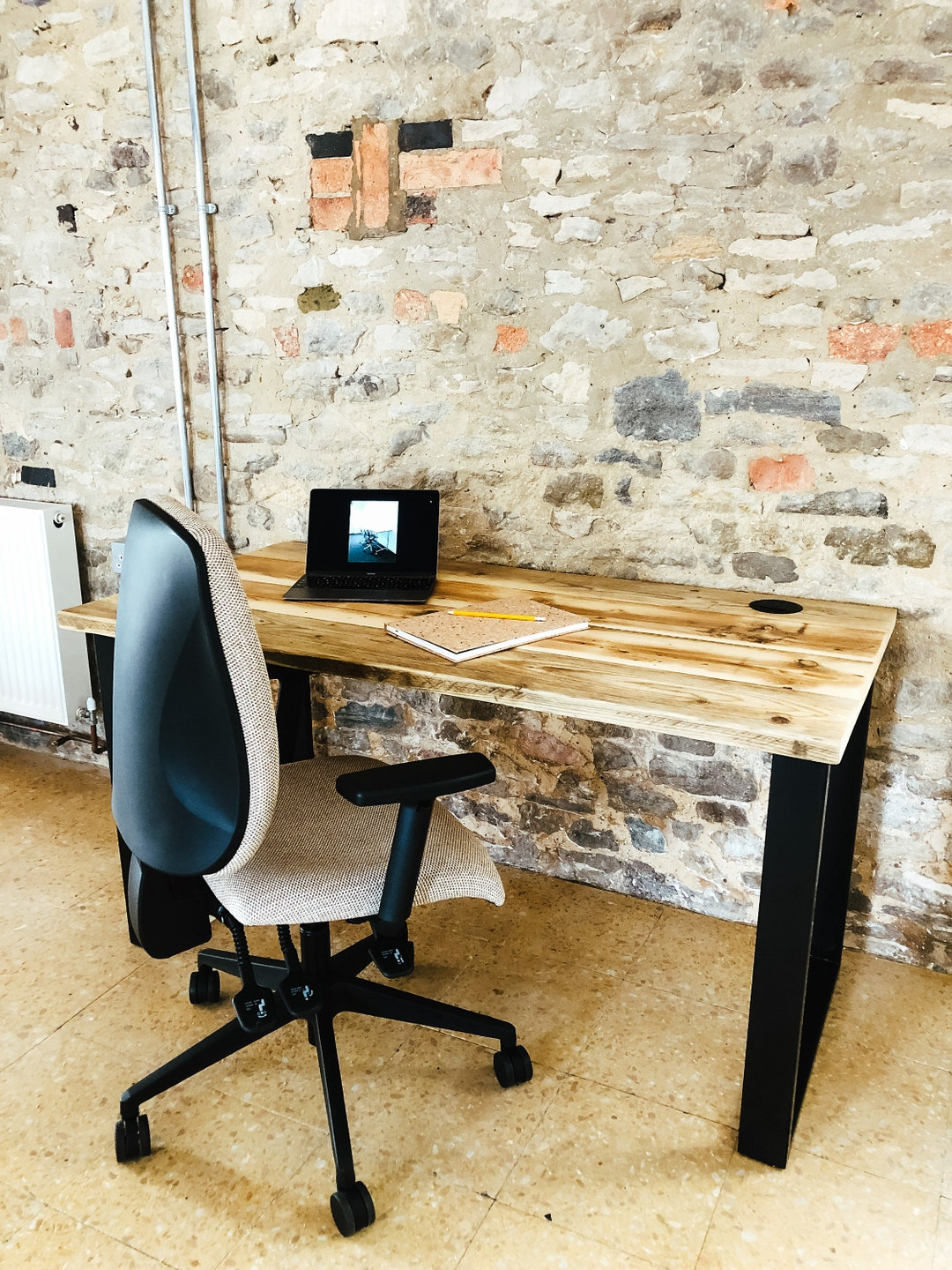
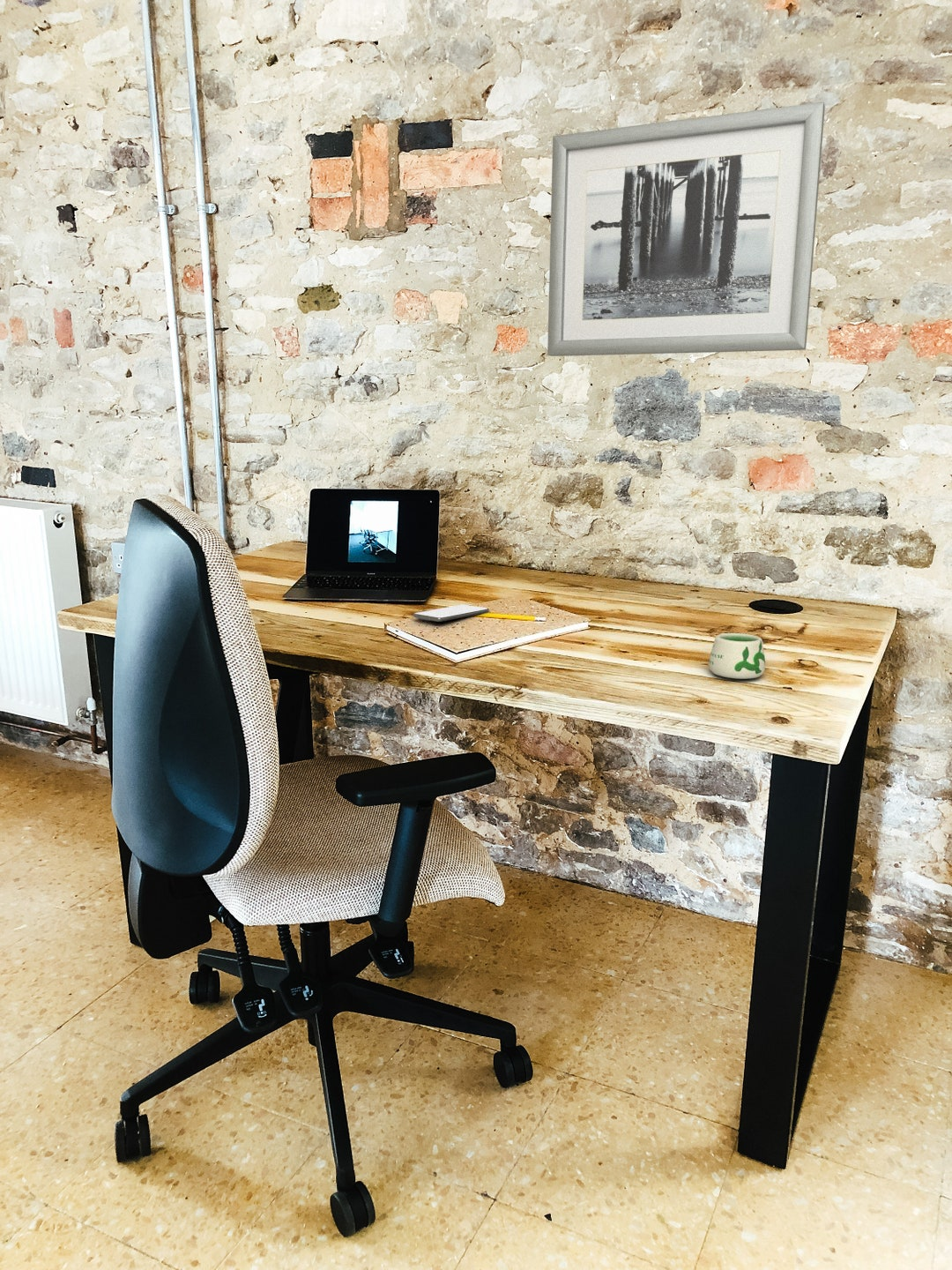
+ smartphone [413,604,490,623]
+ mug [708,632,766,680]
+ wall art [547,101,826,357]
